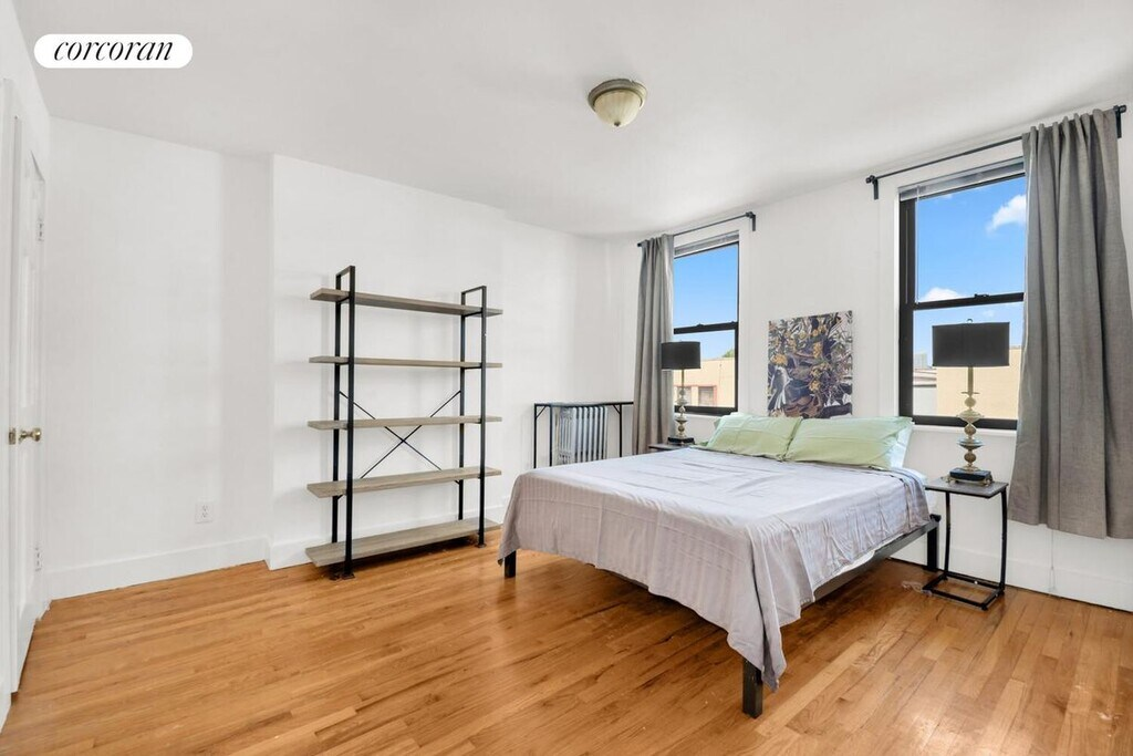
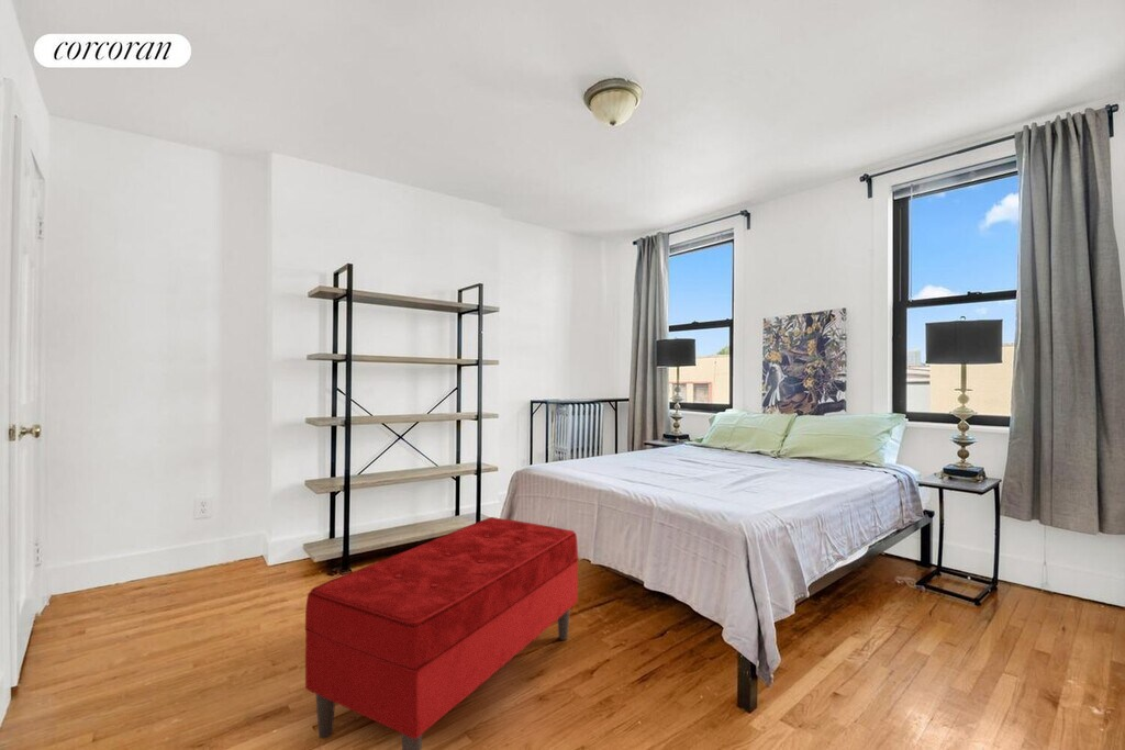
+ bench [304,516,579,750]
